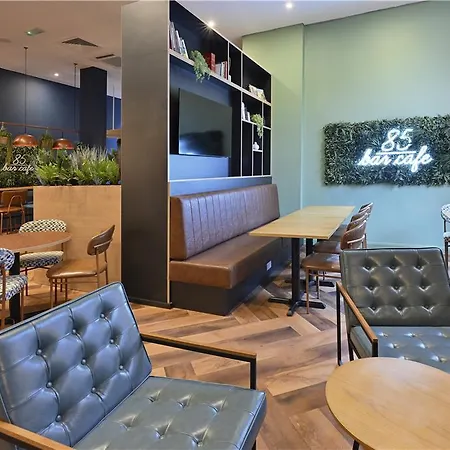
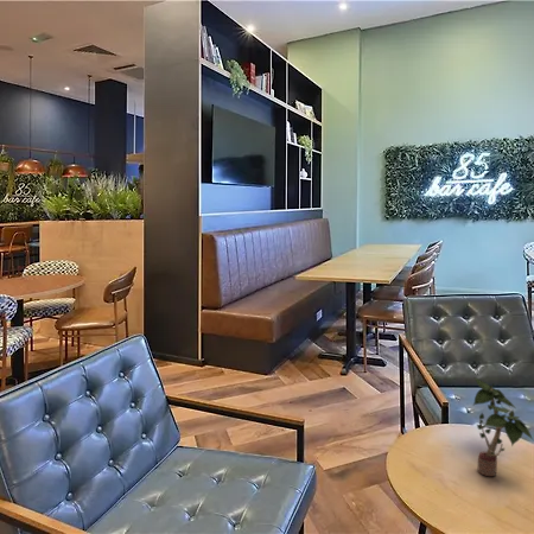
+ potted plant [472,377,534,477]
